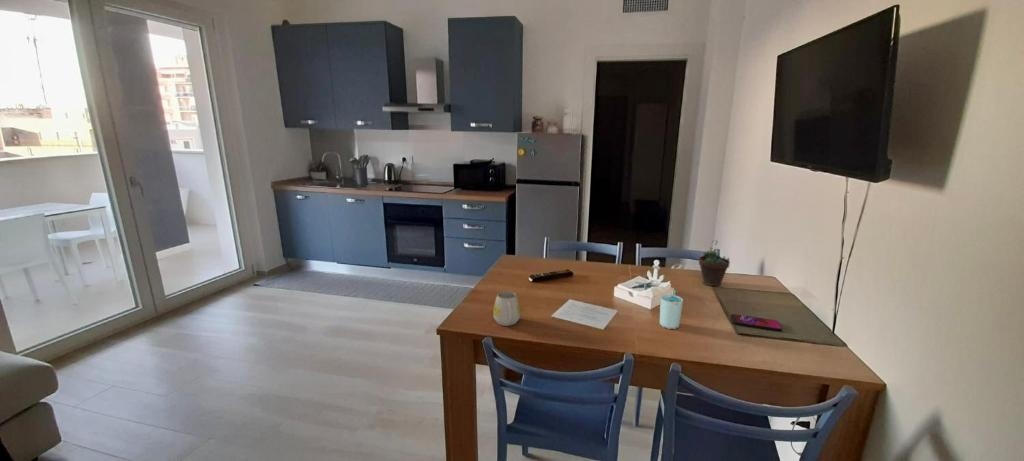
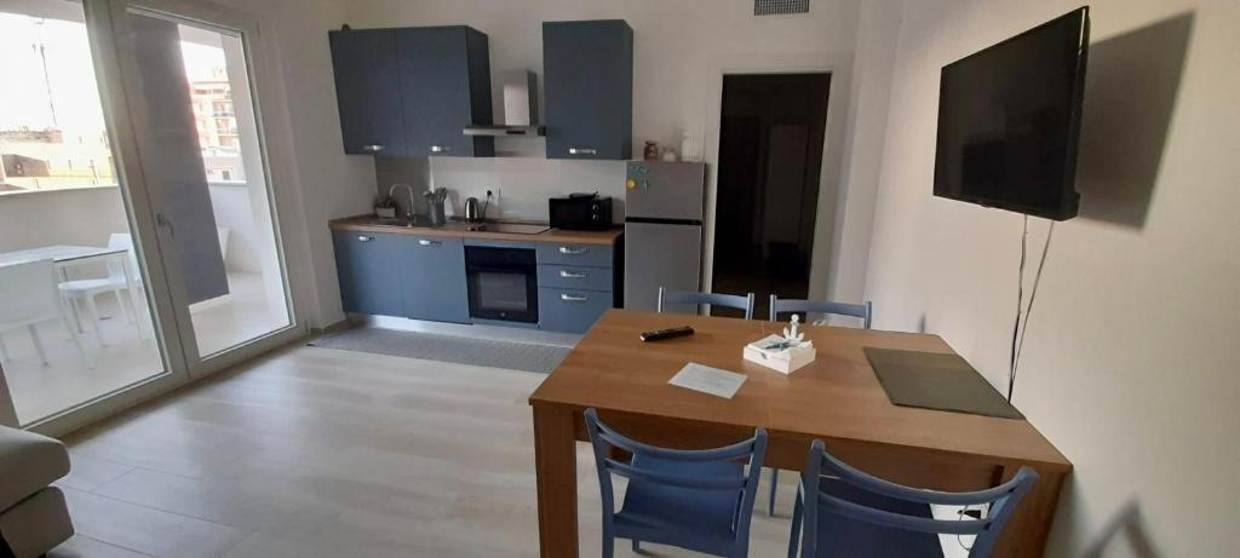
- succulent plant [698,239,731,287]
- smartphone [730,313,783,332]
- mug [492,290,522,327]
- cup [658,289,684,330]
